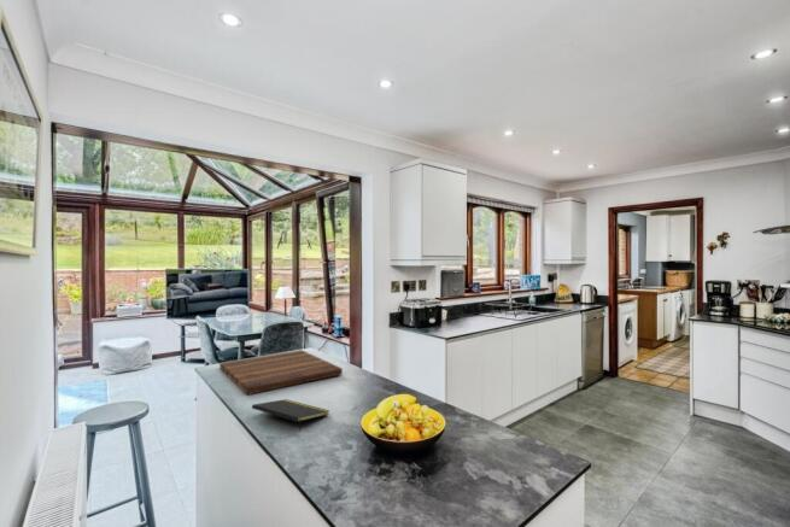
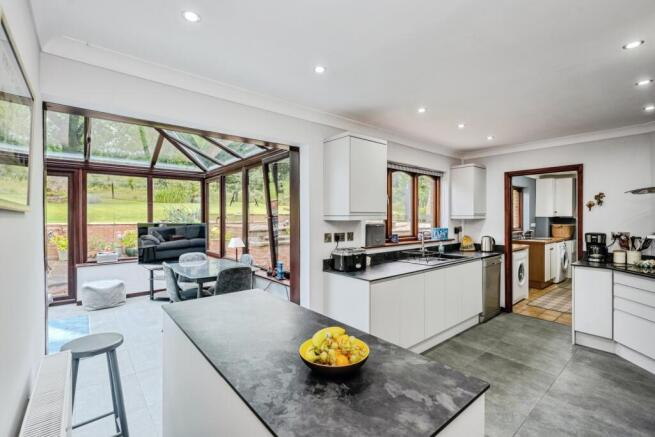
- notepad [251,398,330,433]
- cutting board [218,349,344,396]
